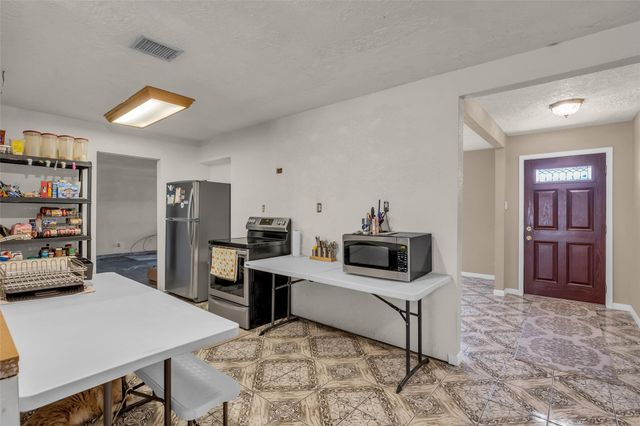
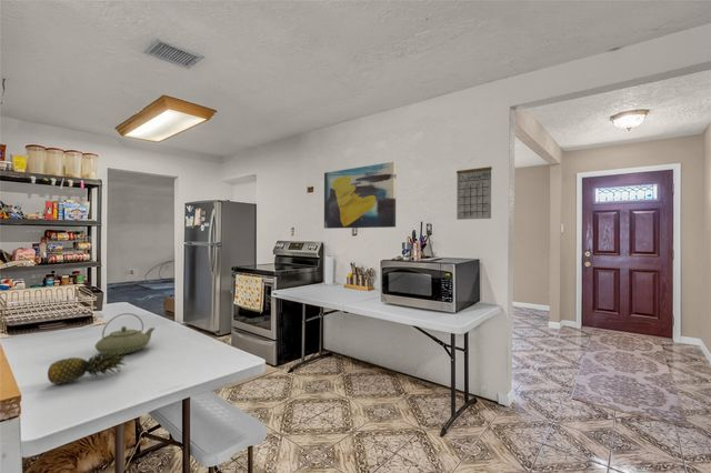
+ calendar [455,157,493,221]
+ teapot [93,312,156,355]
+ wall art [323,161,397,230]
+ fruit [47,350,128,385]
